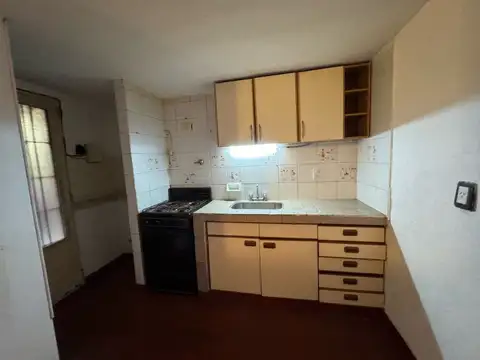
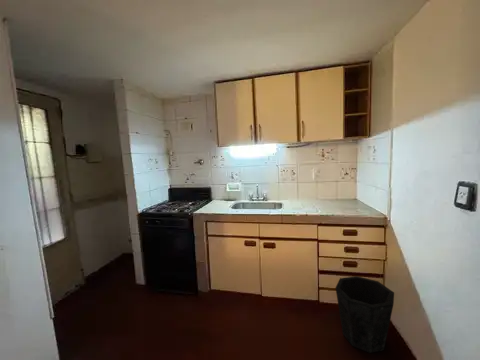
+ waste bin [335,275,395,354]
